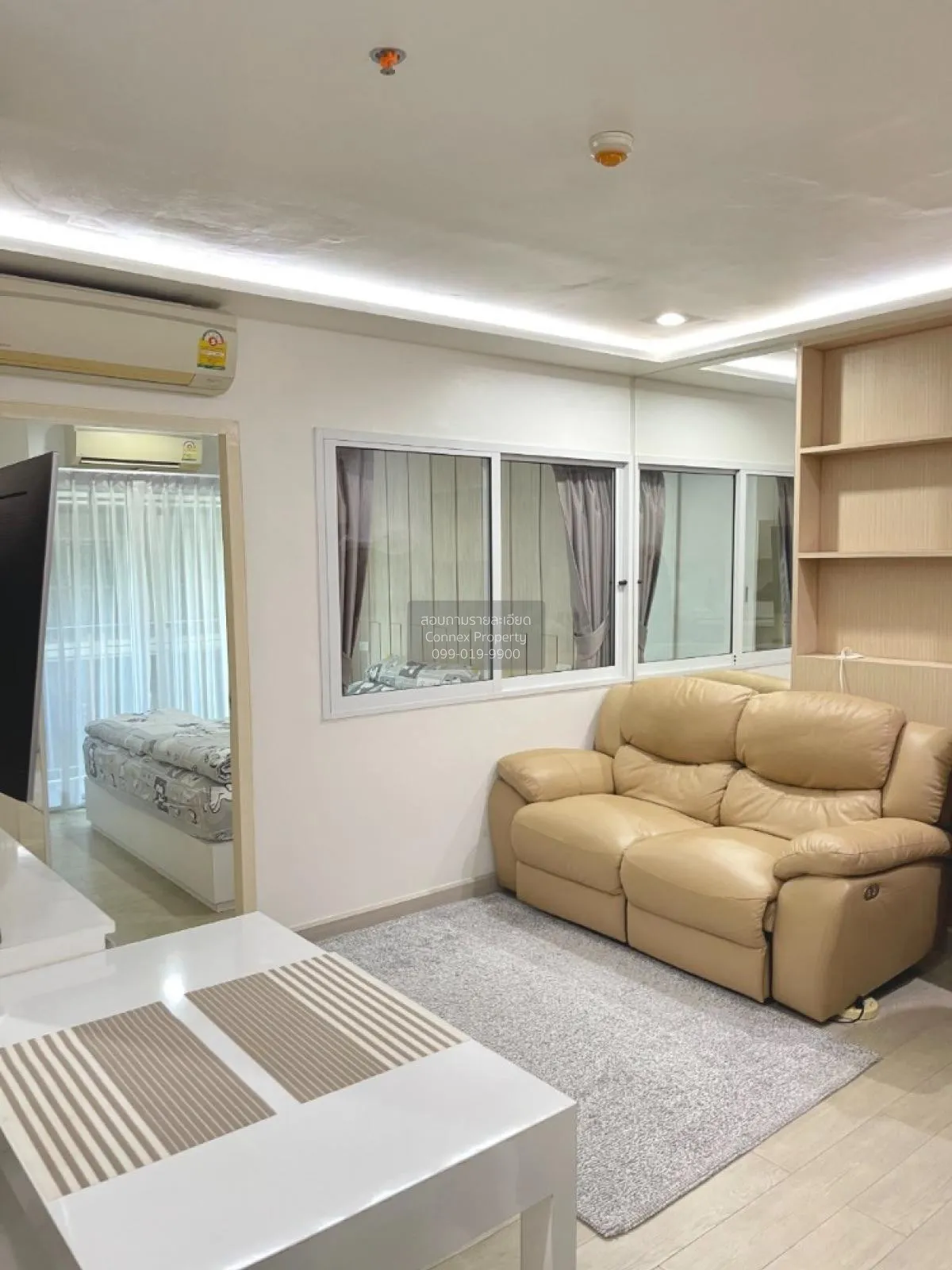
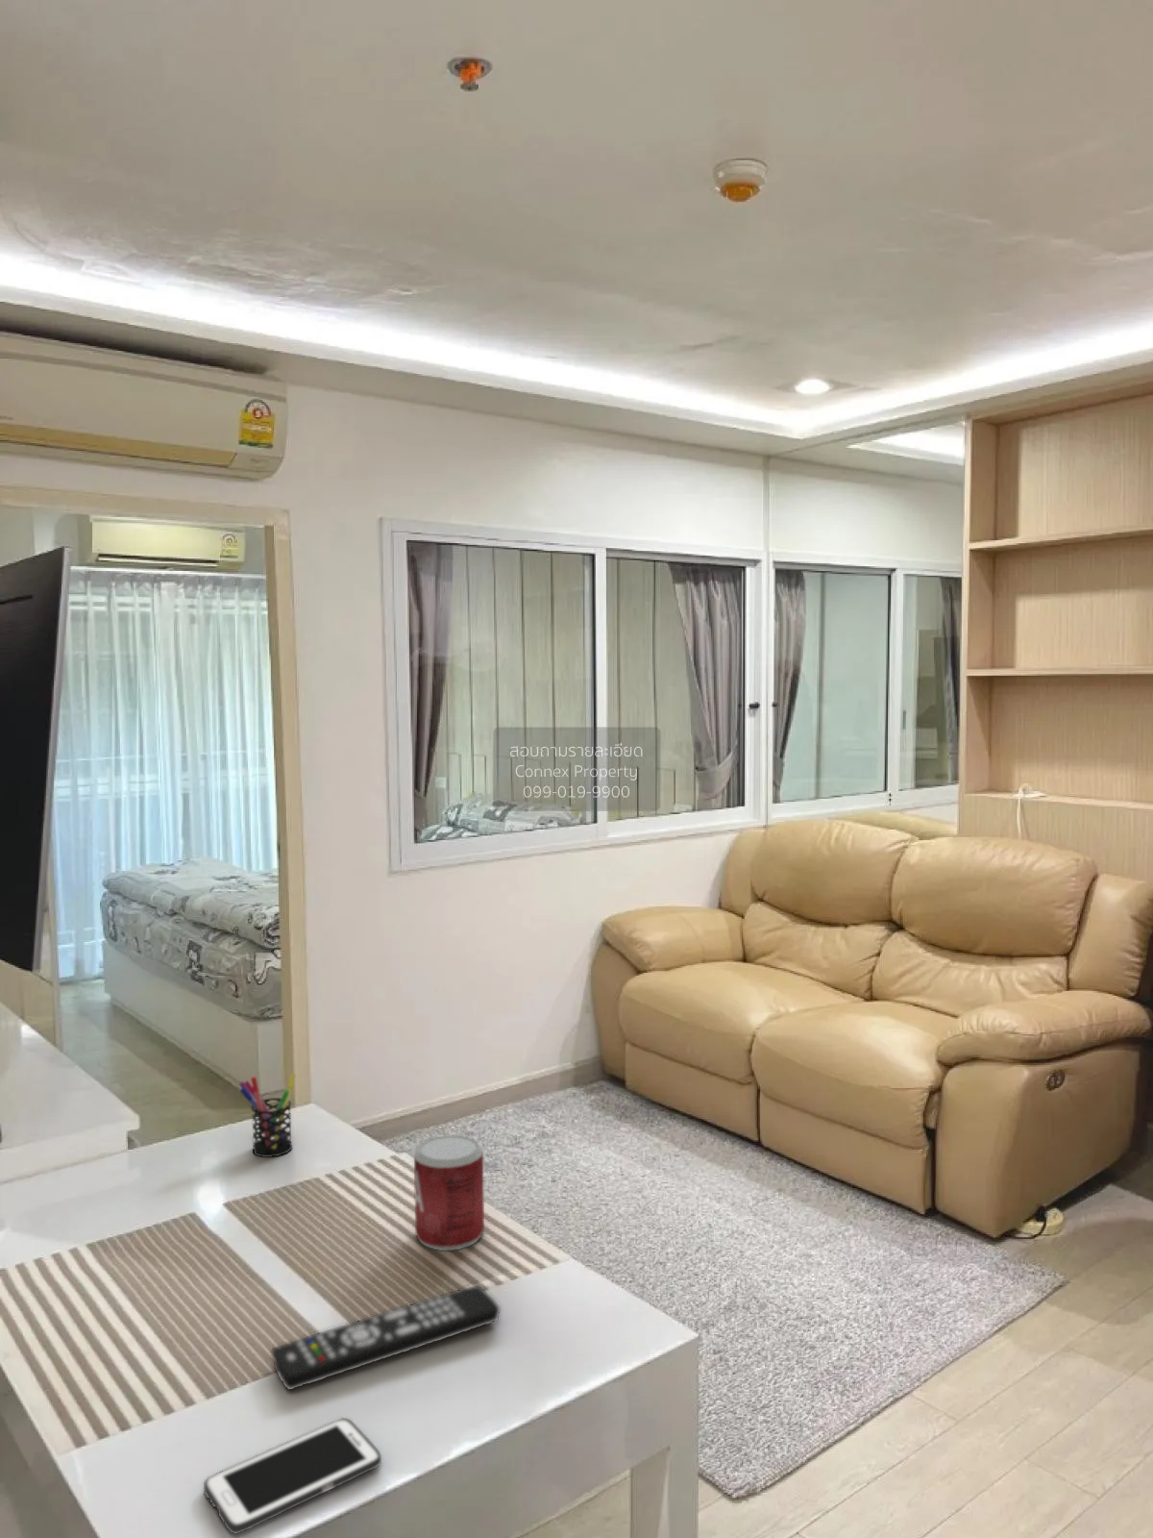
+ pen holder [239,1073,297,1158]
+ cell phone [202,1417,383,1536]
+ remote control [270,1284,501,1391]
+ beverage can [413,1135,486,1251]
